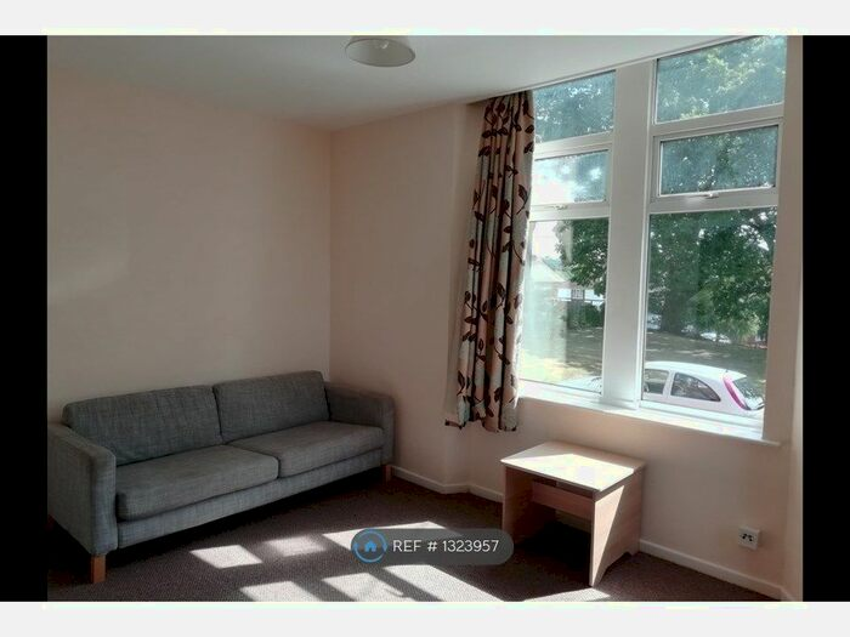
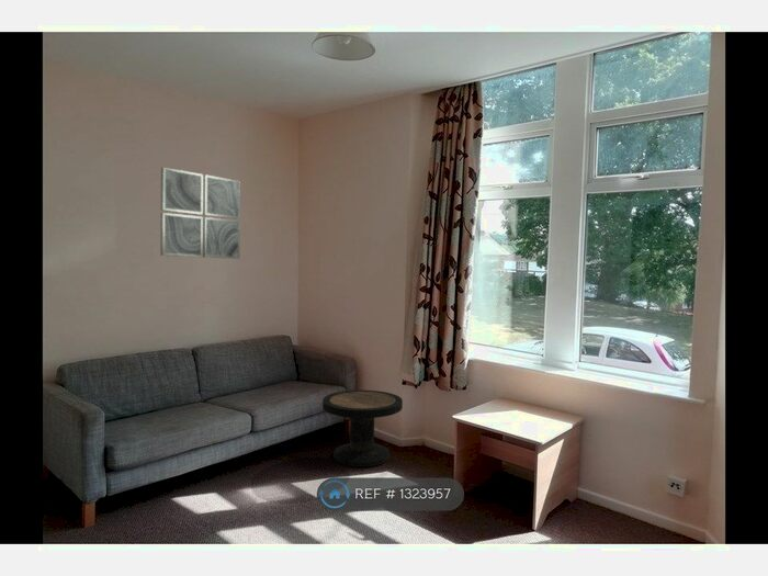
+ wall art [159,166,241,260]
+ side table [321,389,404,467]
